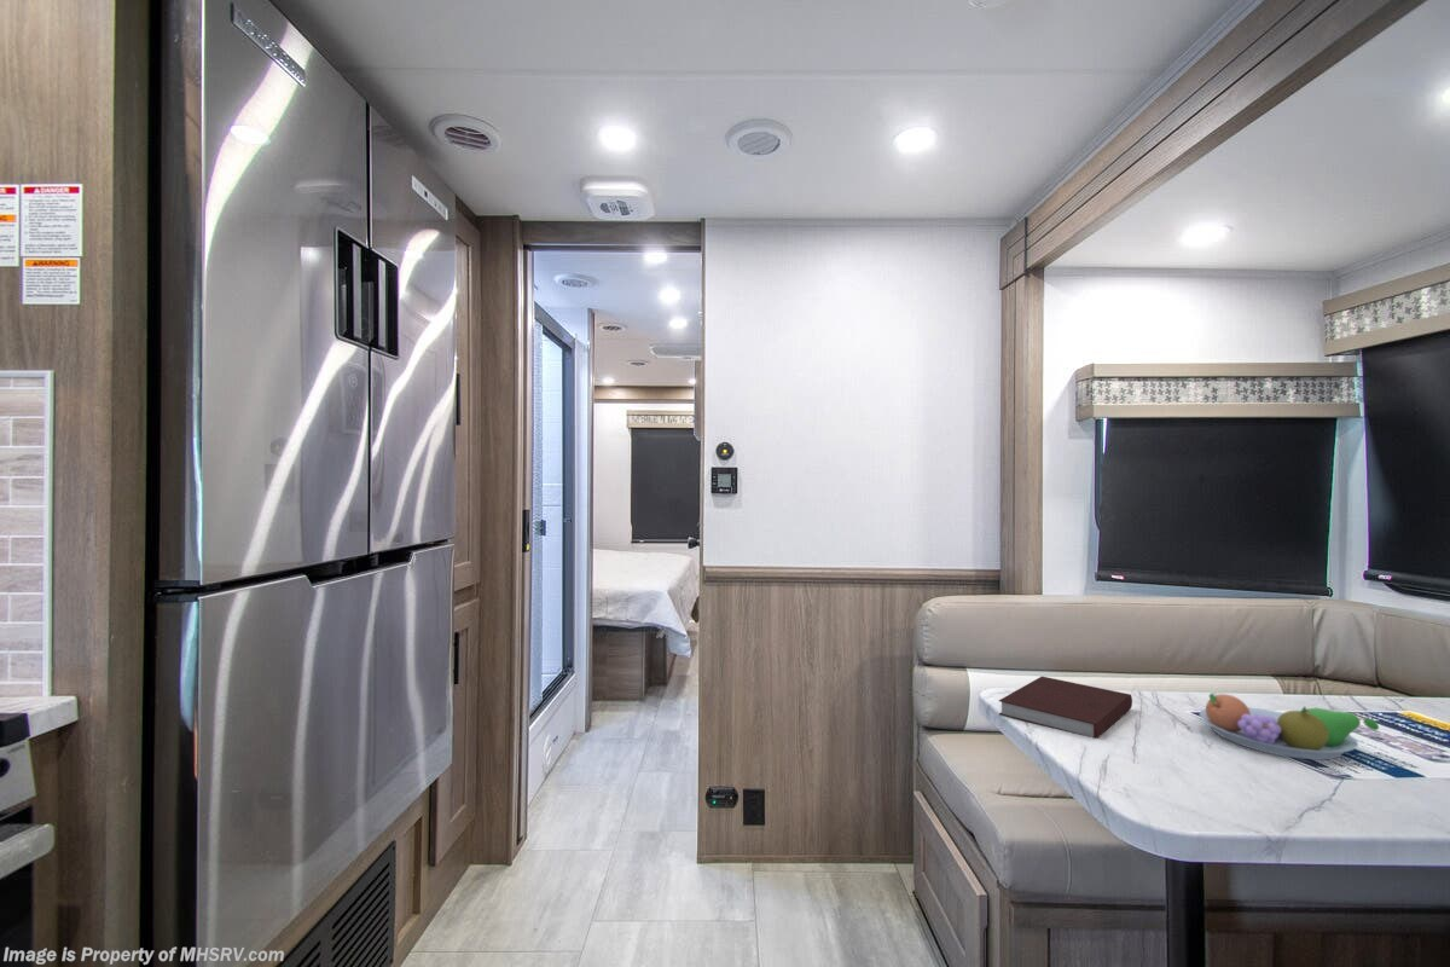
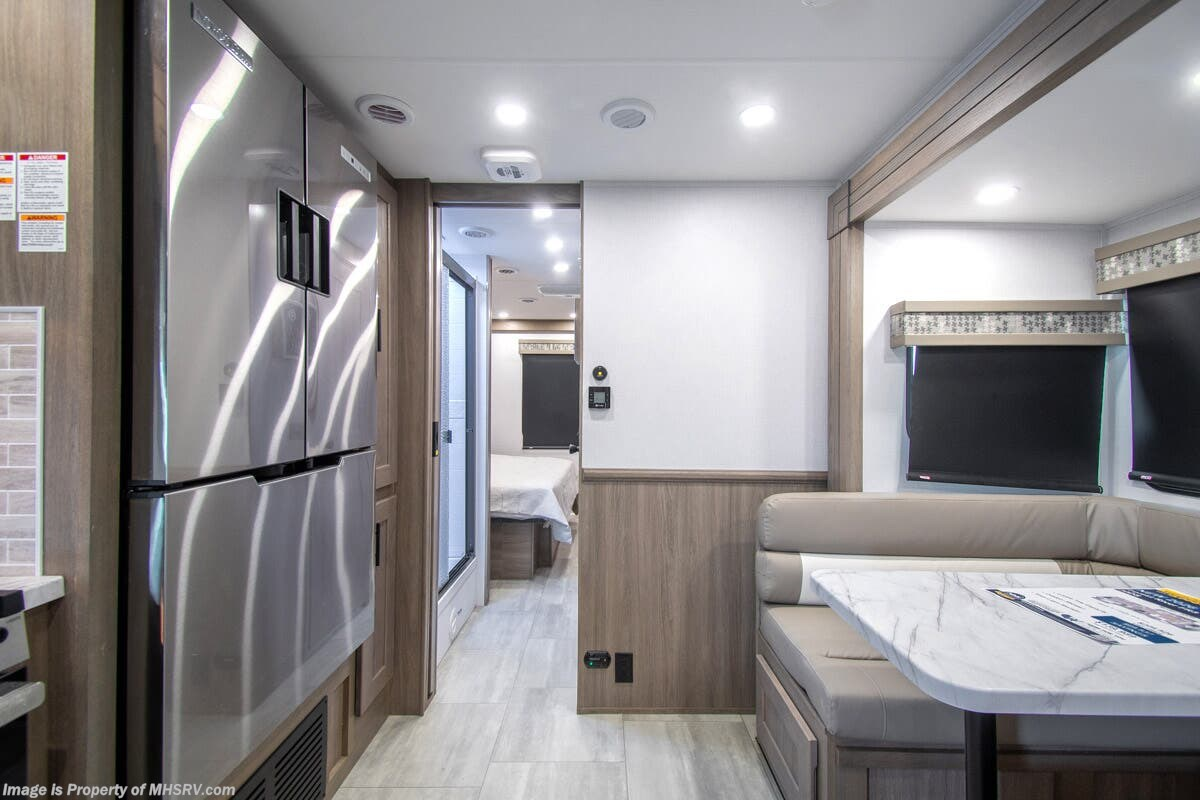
- notebook [998,676,1133,740]
- fruit bowl [1199,691,1380,760]
